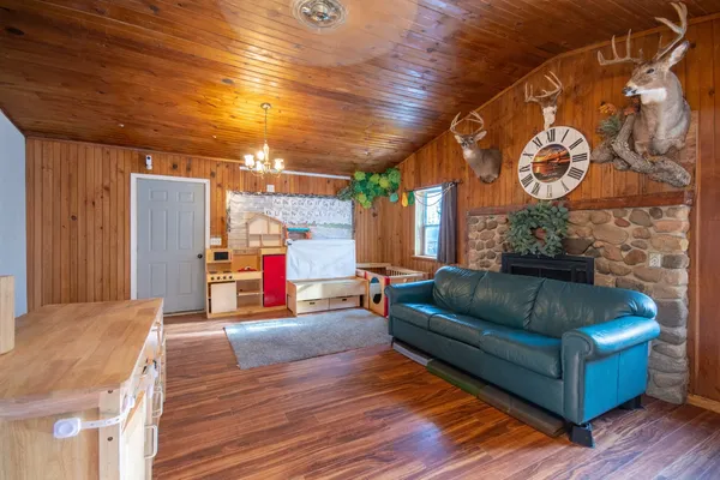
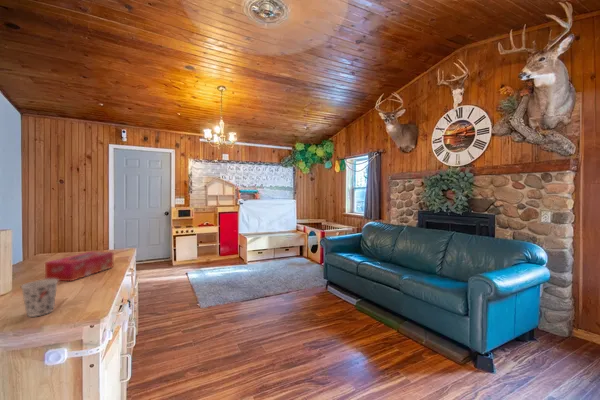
+ cup [20,278,59,318]
+ tissue box [44,251,114,282]
